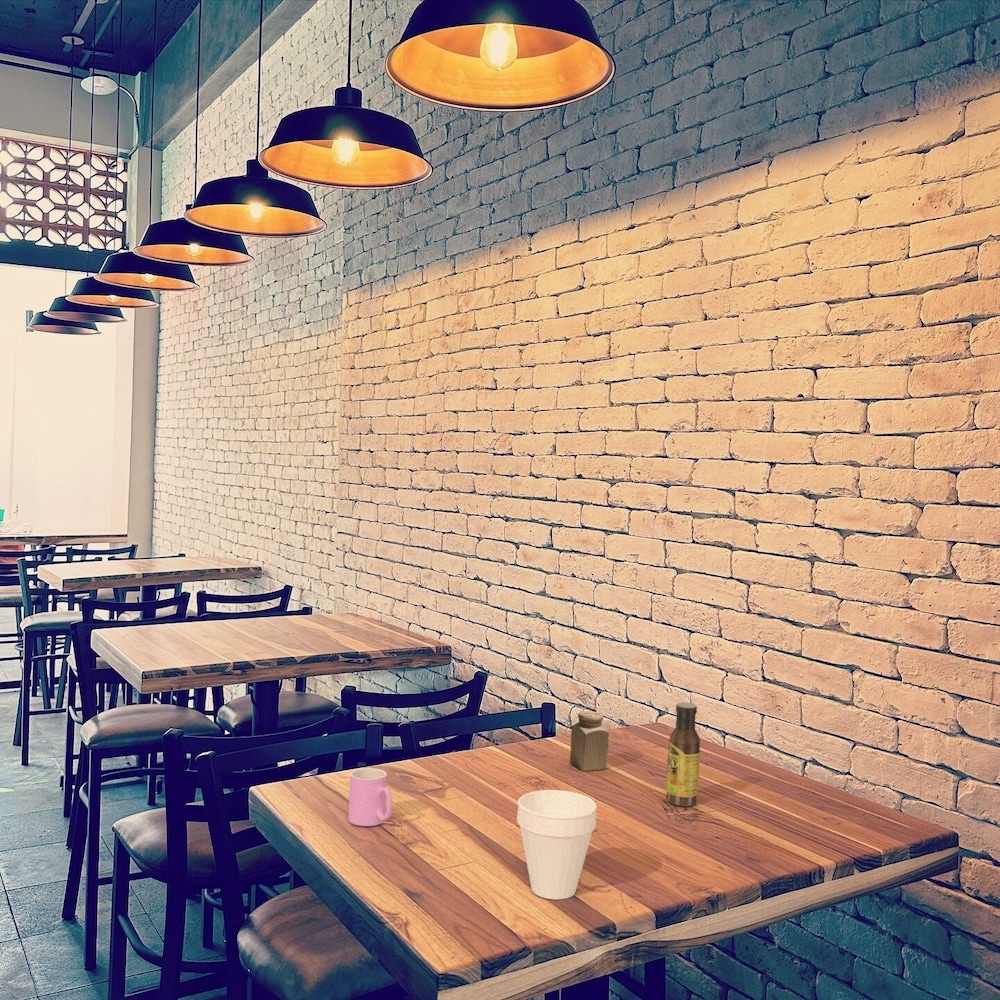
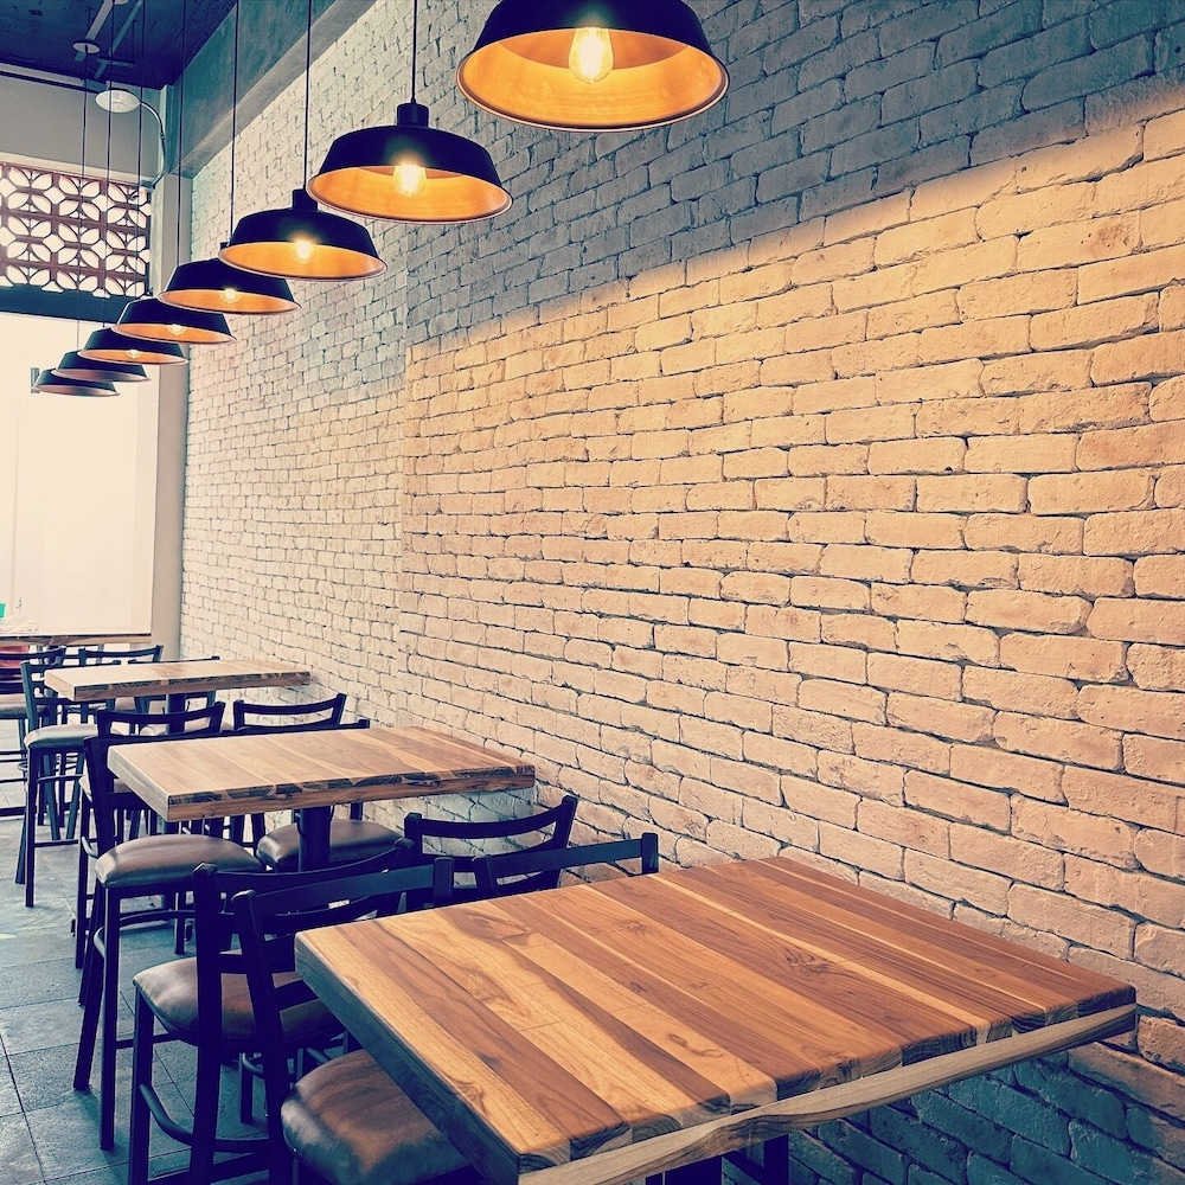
- sauce bottle [665,702,701,808]
- cup [516,789,598,901]
- salt shaker [569,710,610,772]
- cup [348,767,393,827]
